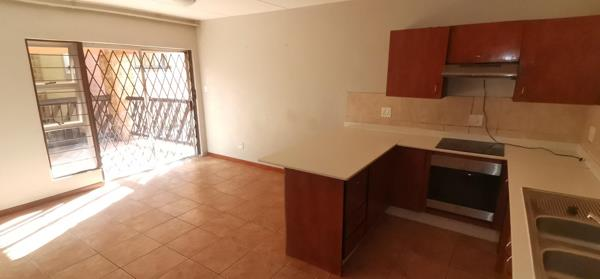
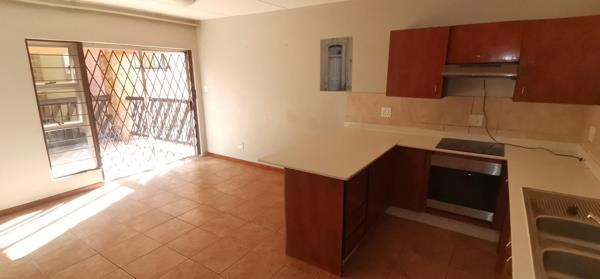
+ wall art [319,35,354,92]
